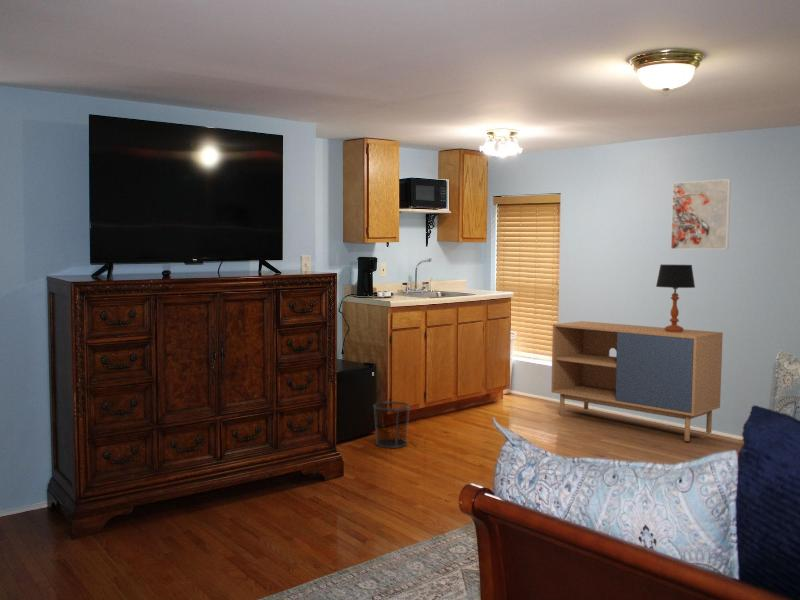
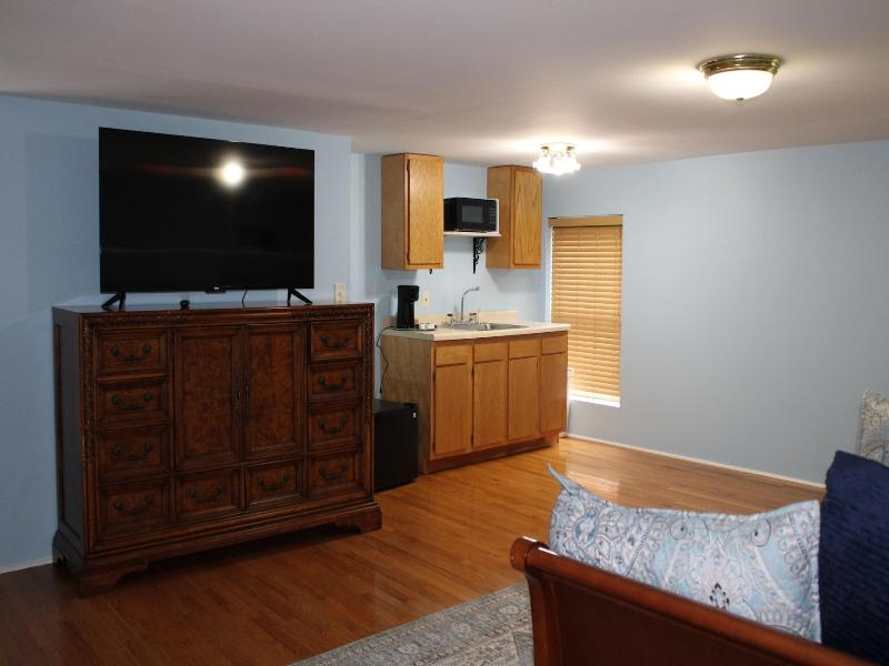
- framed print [670,178,732,250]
- waste bin [372,401,411,449]
- storage cabinet [550,320,724,442]
- table lamp [655,264,696,332]
